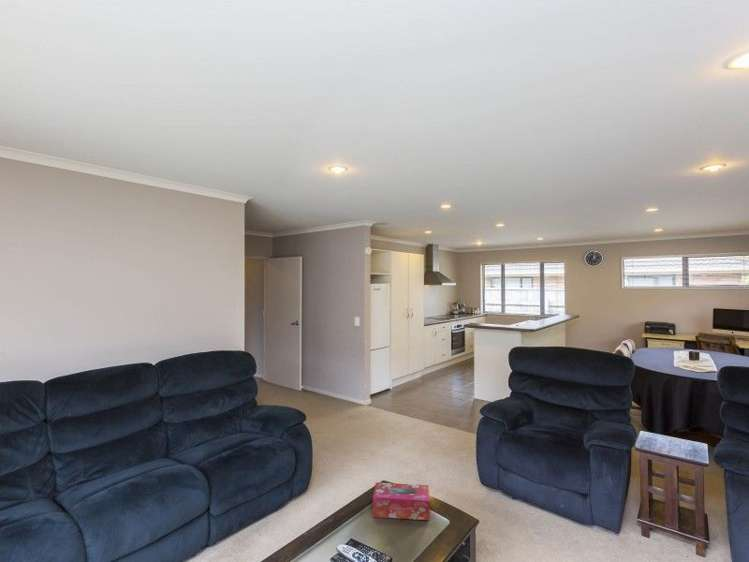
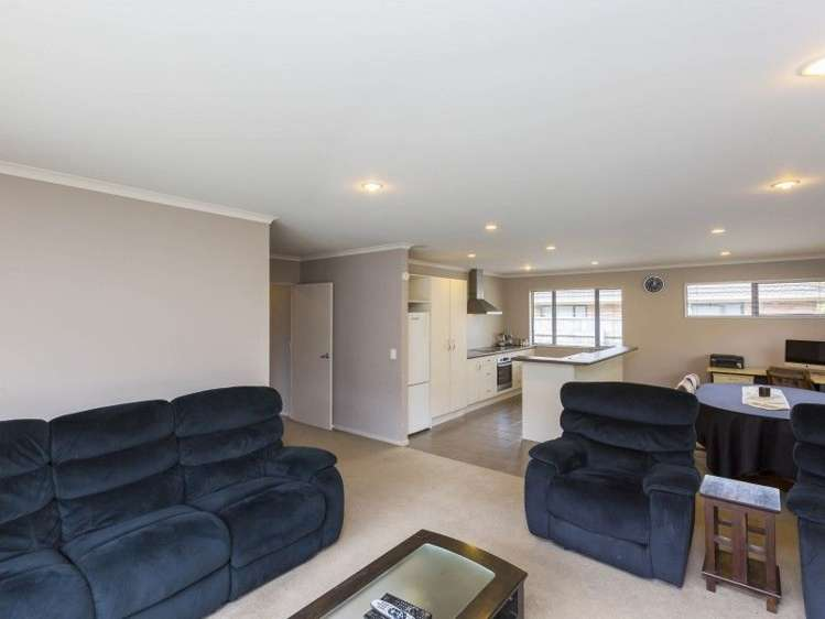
- tissue box [372,482,431,521]
